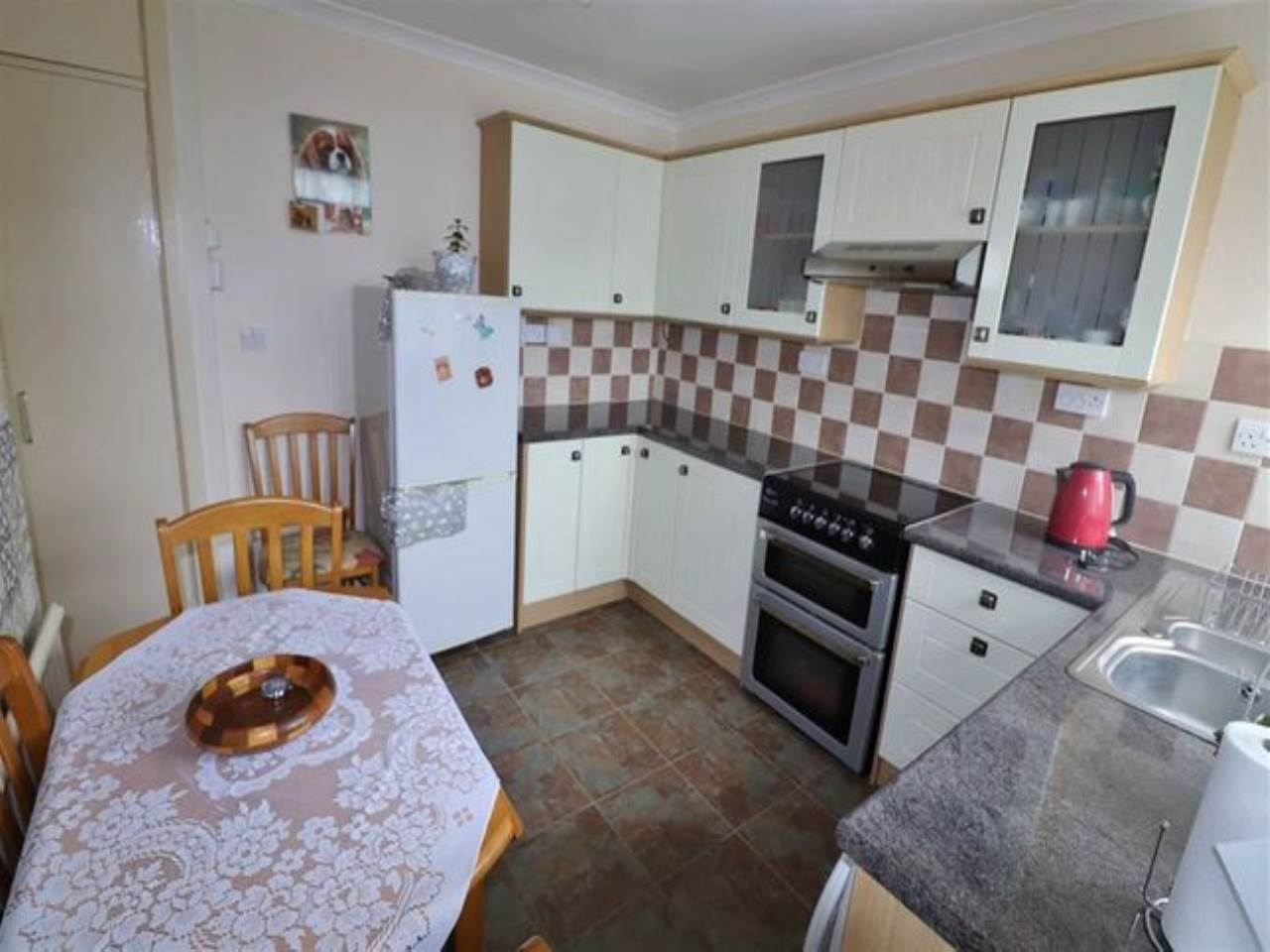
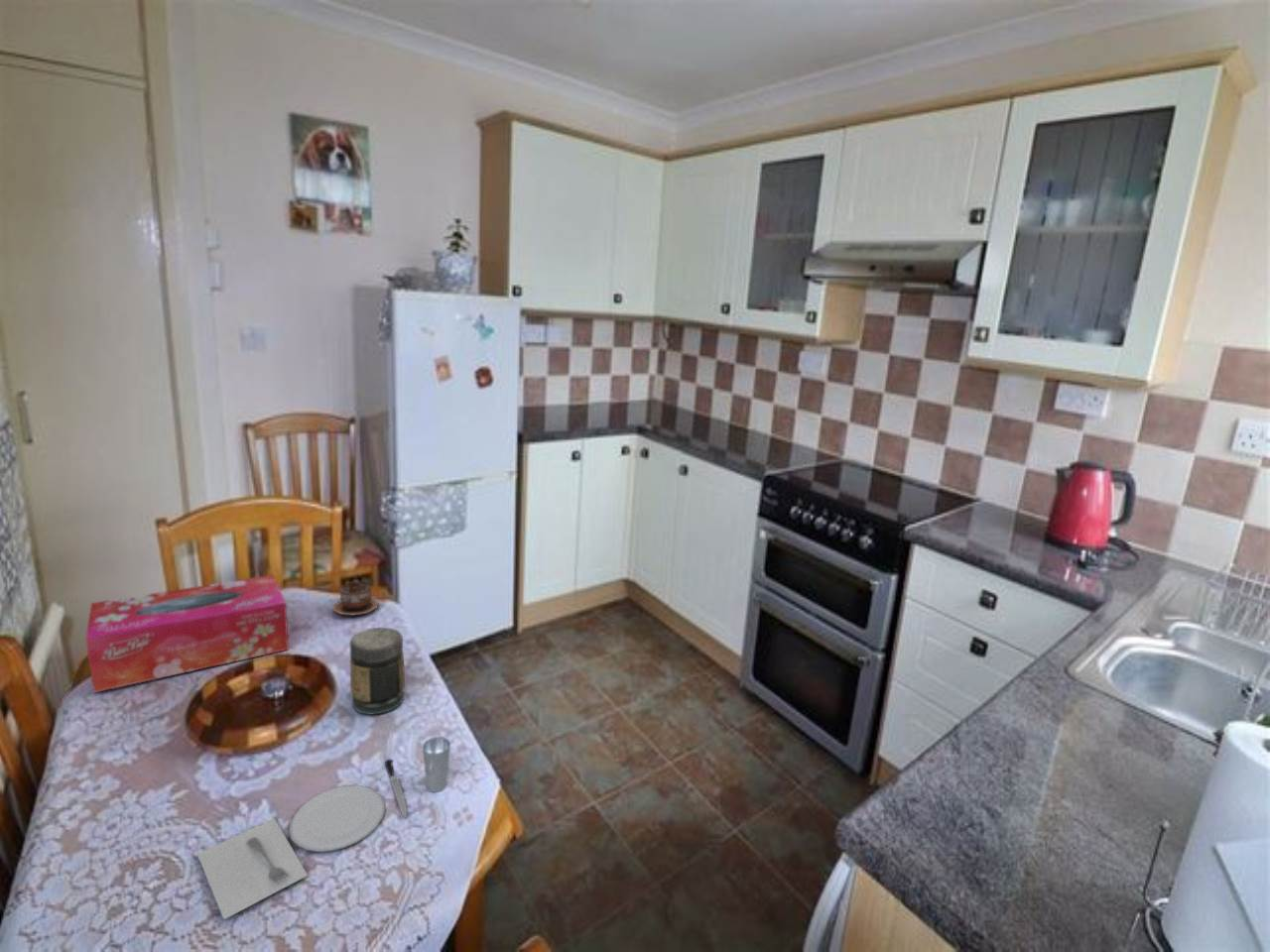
+ jar [349,627,406,715]
+ cup [332,580,380,616]
+ tissue box [84,574,290,694]
+ placemat [196,736,451,920]
